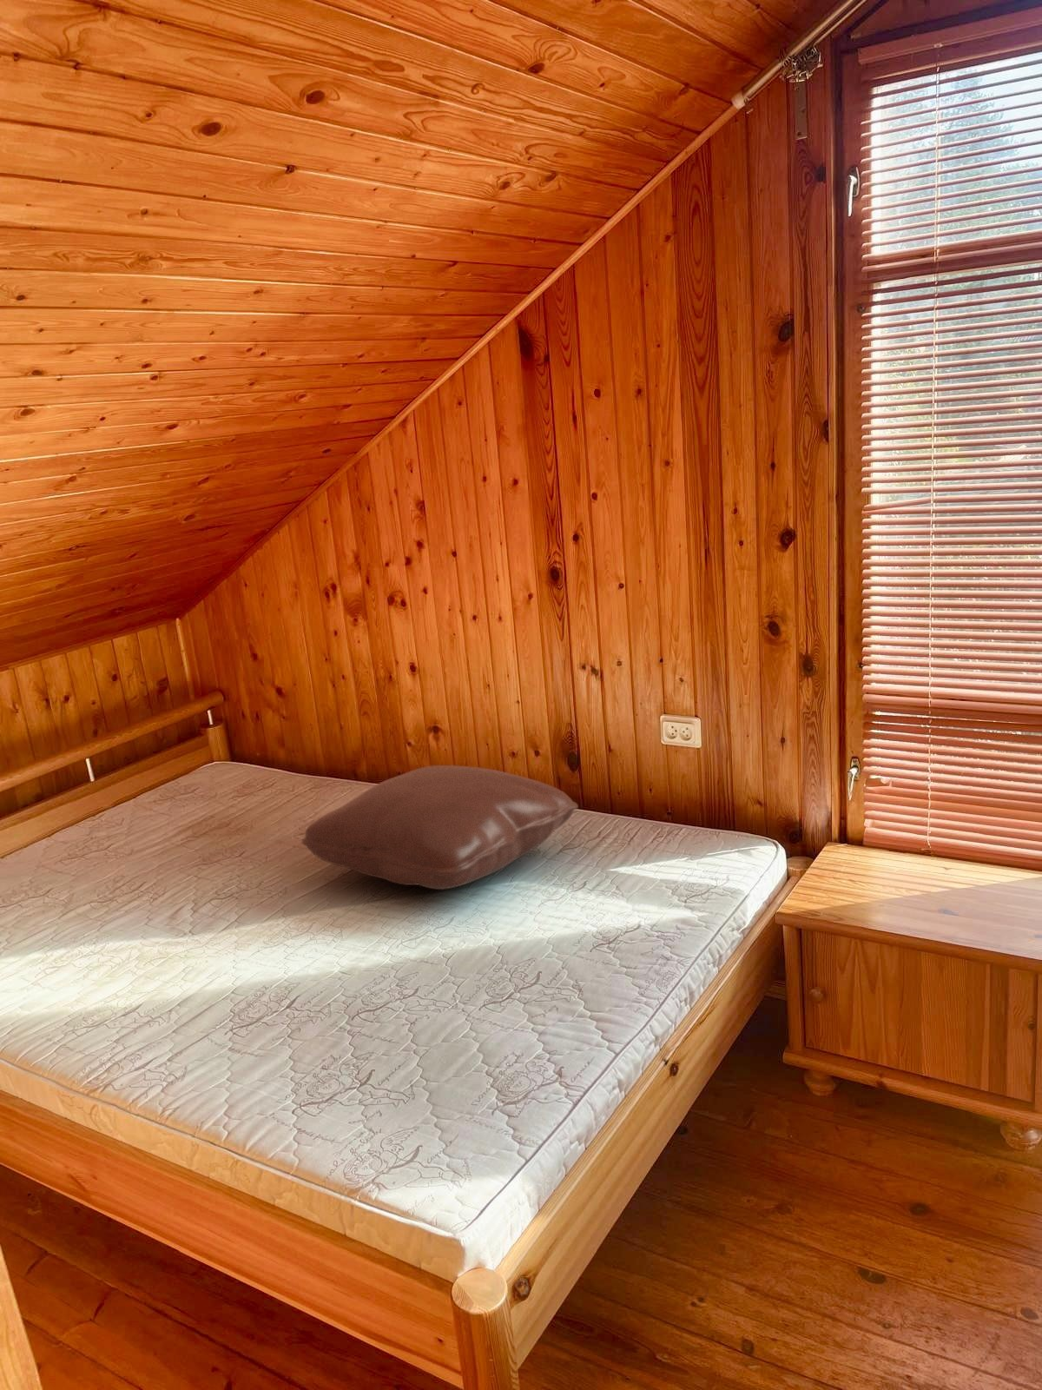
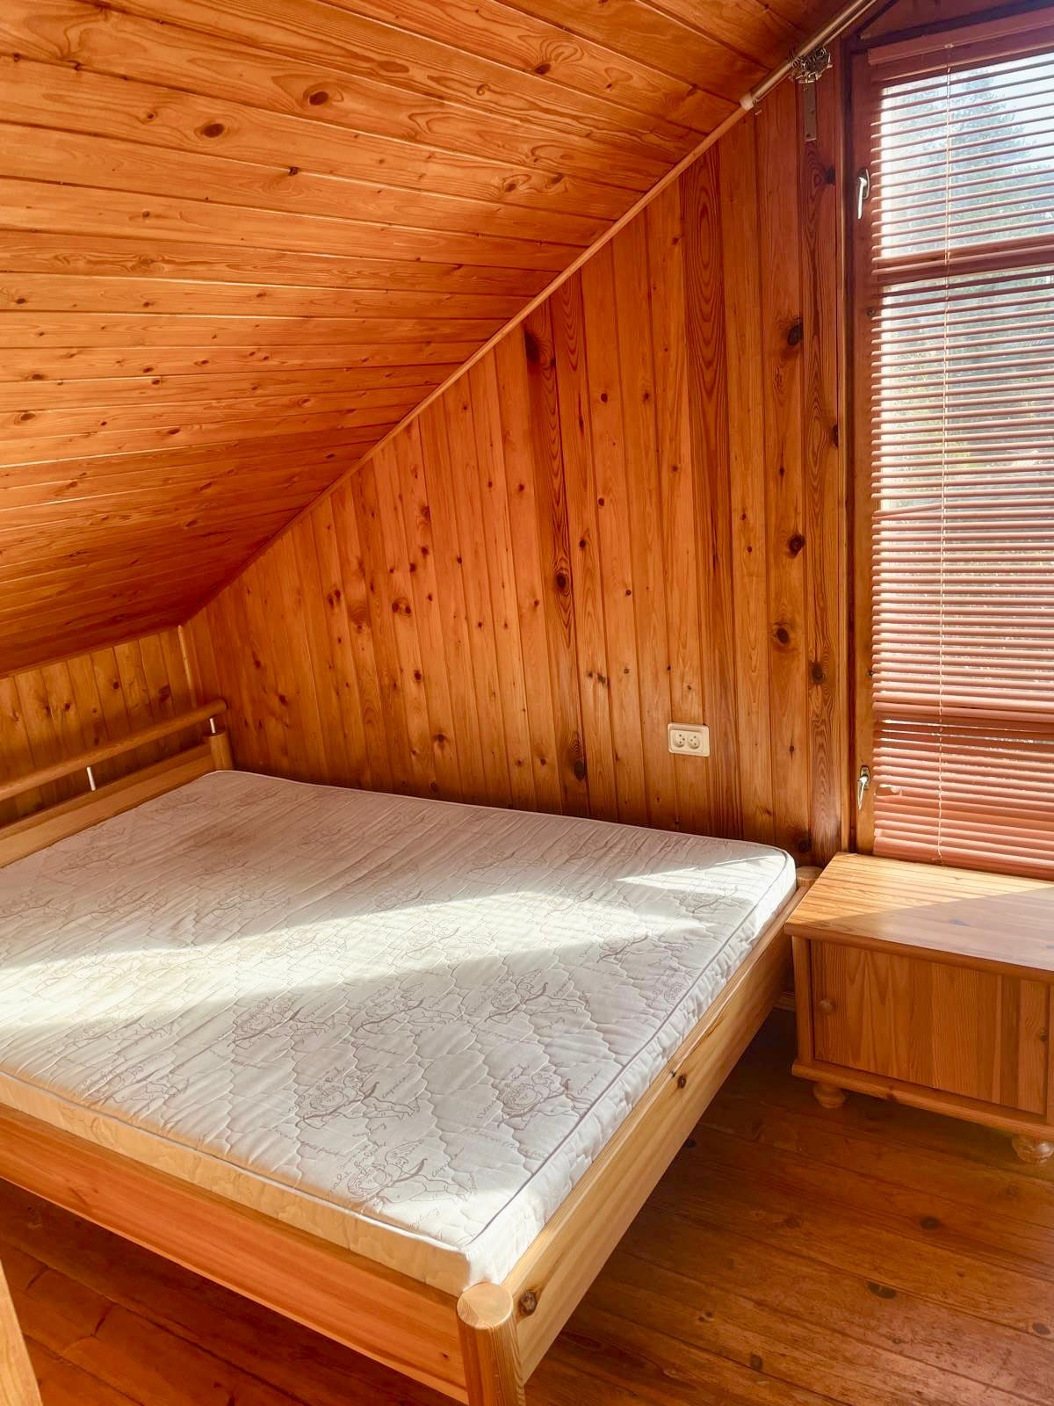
- pillow [300,764,579,891]
